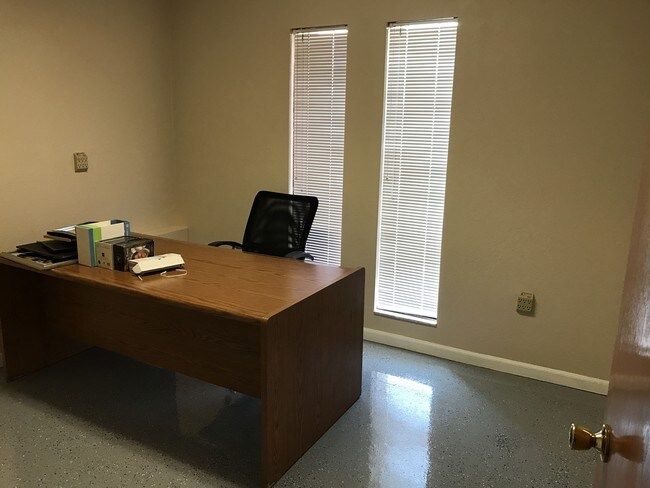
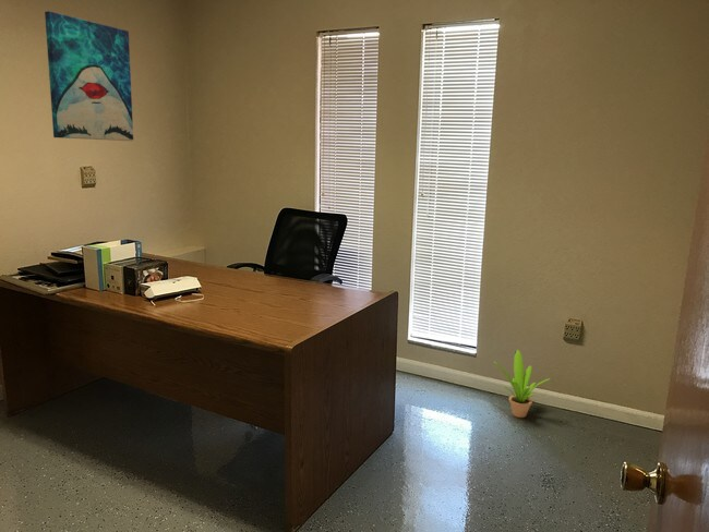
+ potted plant [493,349,552,419]
+ wall art [44,10,134,142]
